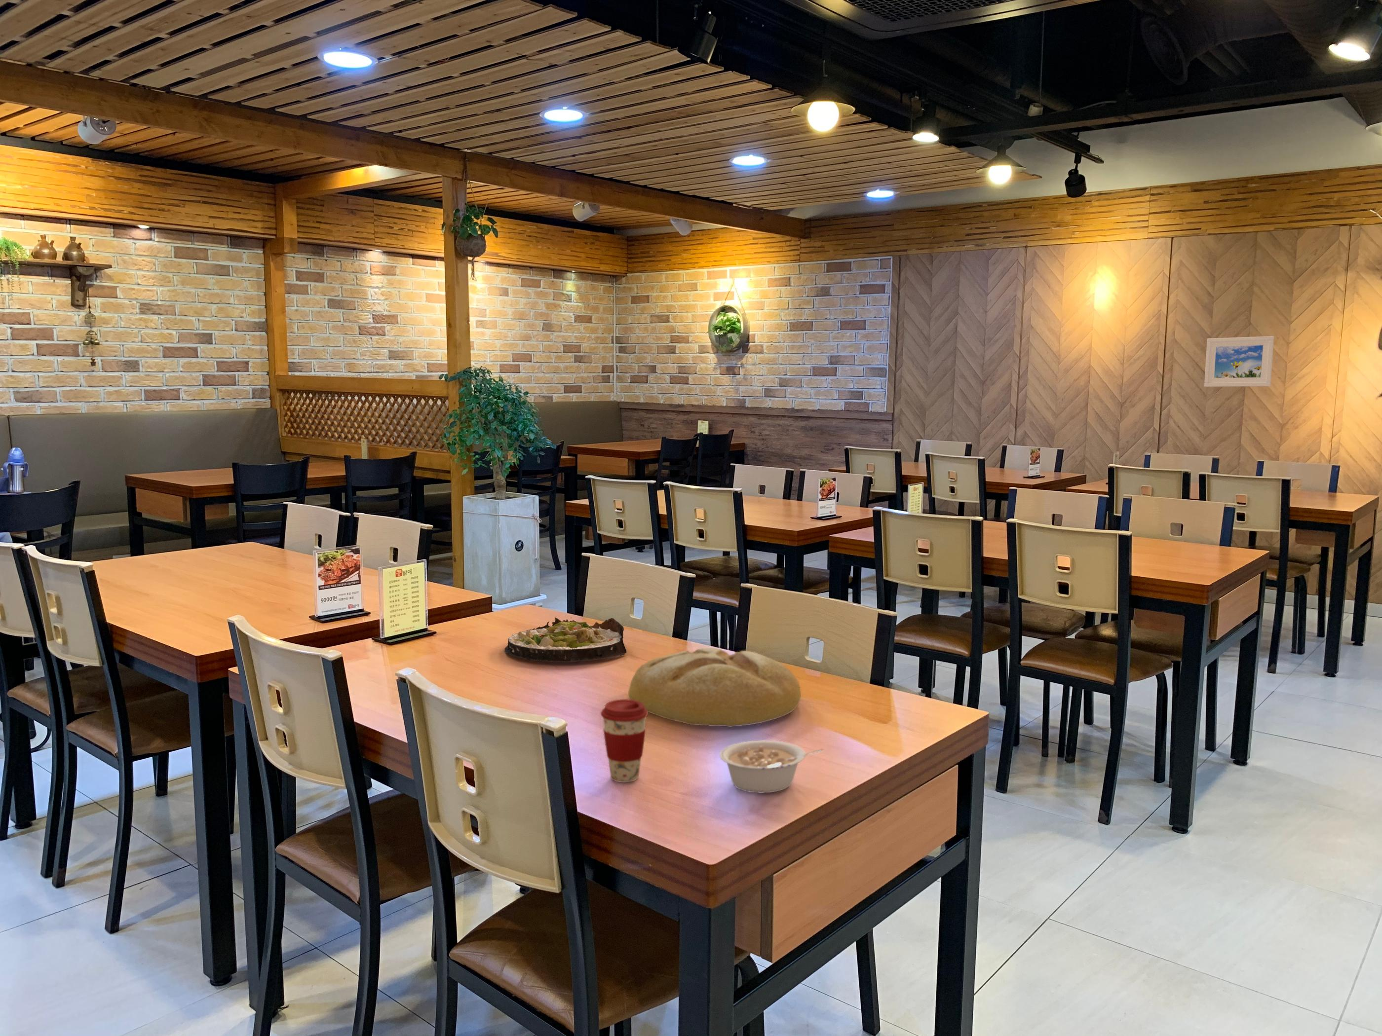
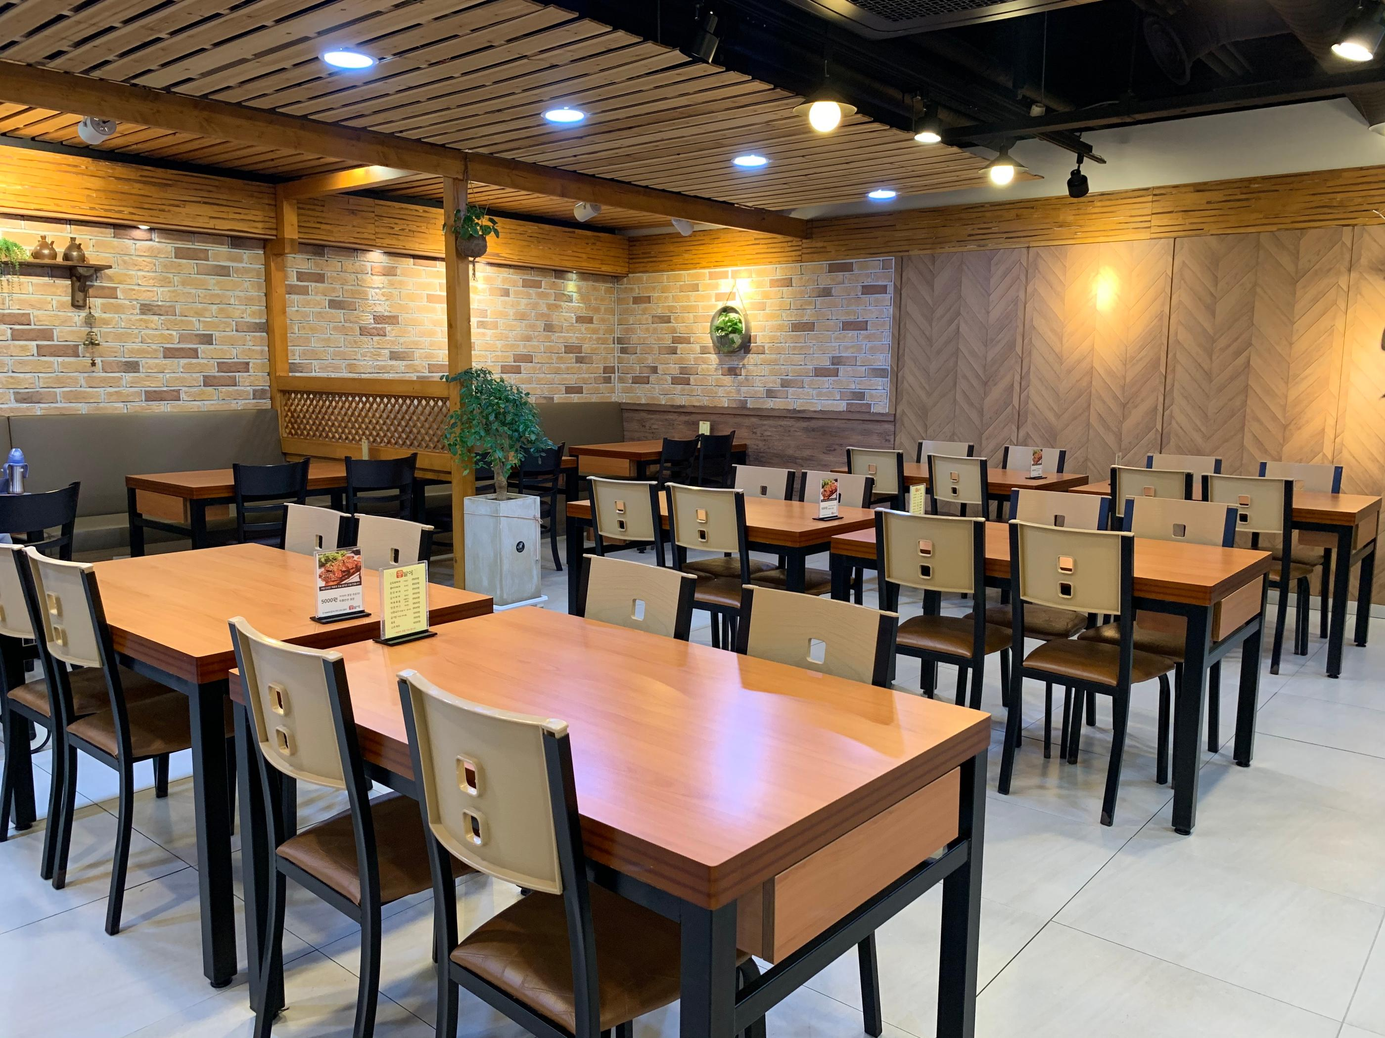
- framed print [1204,335,1274,387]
- coffee cup [601,699,649,782]
- legume [719,740,824,793]
- bread [627,648,802,728]
- salad plate [504,617,627,663]
